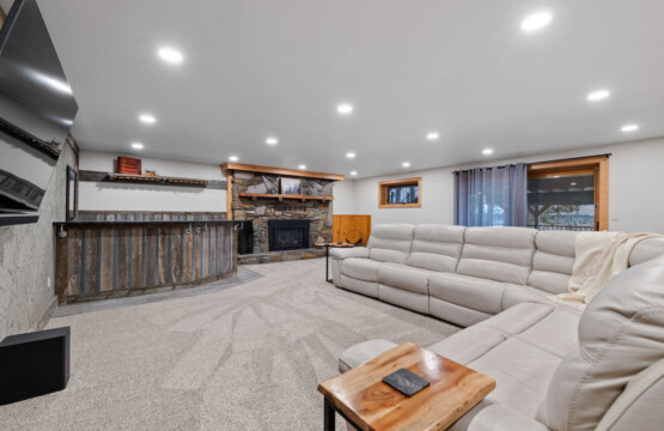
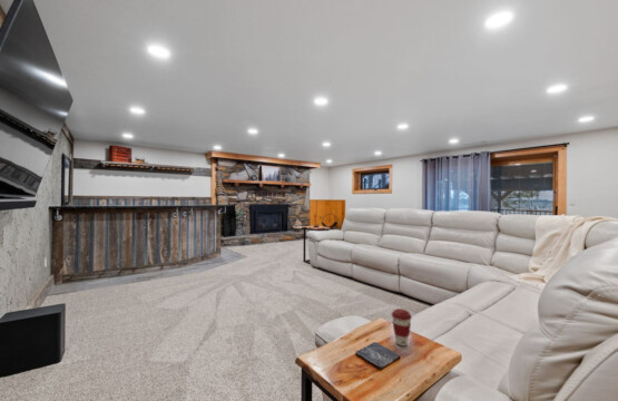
+ coffee cup [391,307,413,346]
